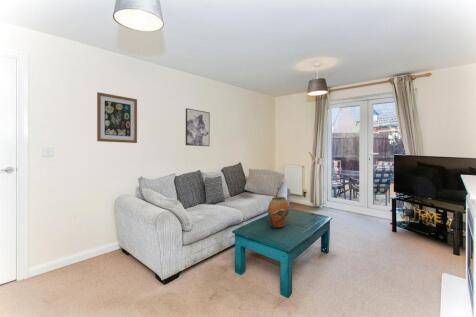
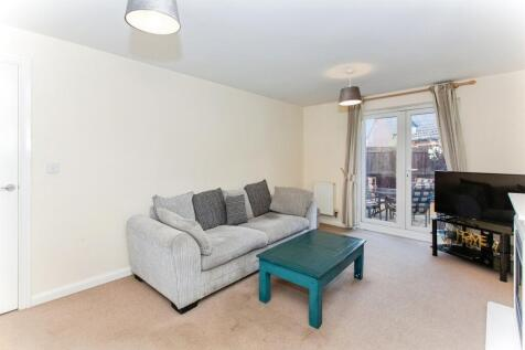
- wall art [96,91,138,144]
- wall art [185,107,211,147]
- vase [267,196,290,229]
